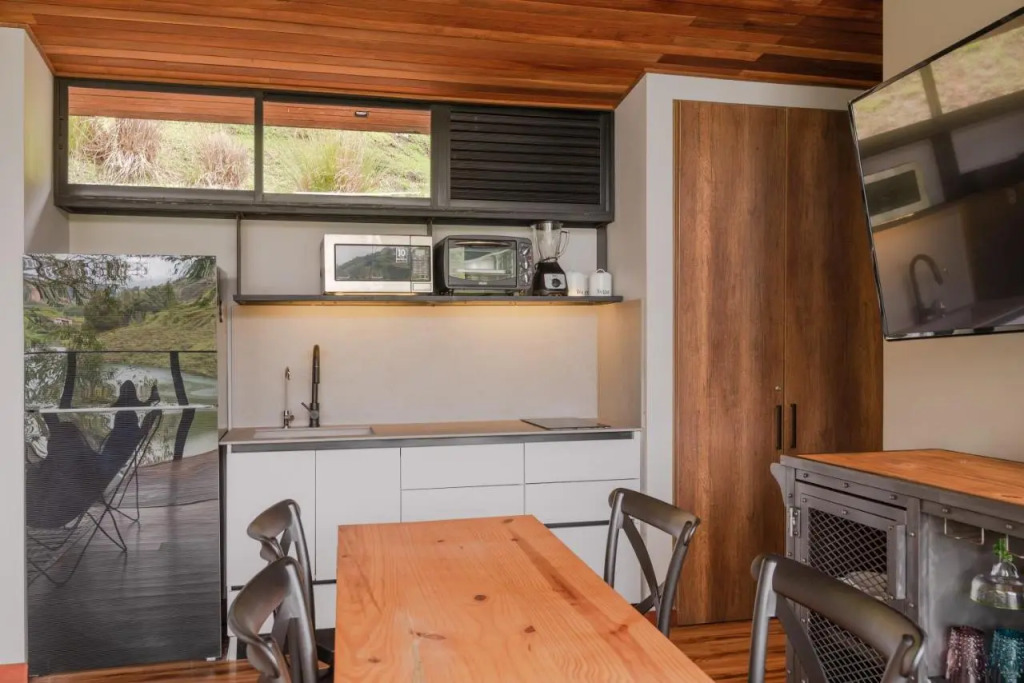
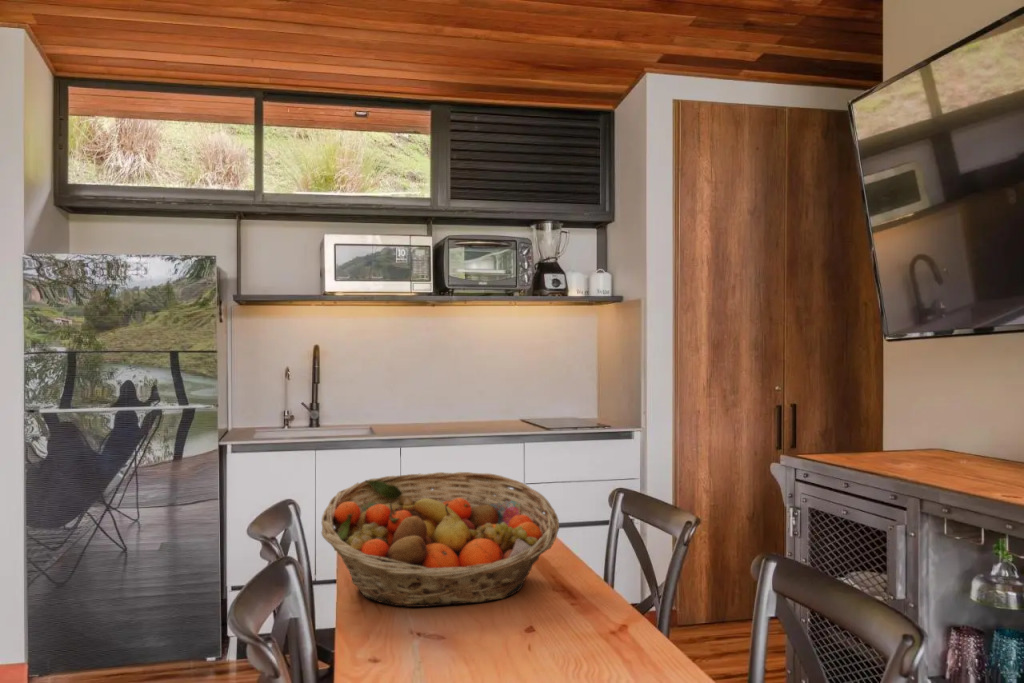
+ fruit basket [320,471,560,608]
